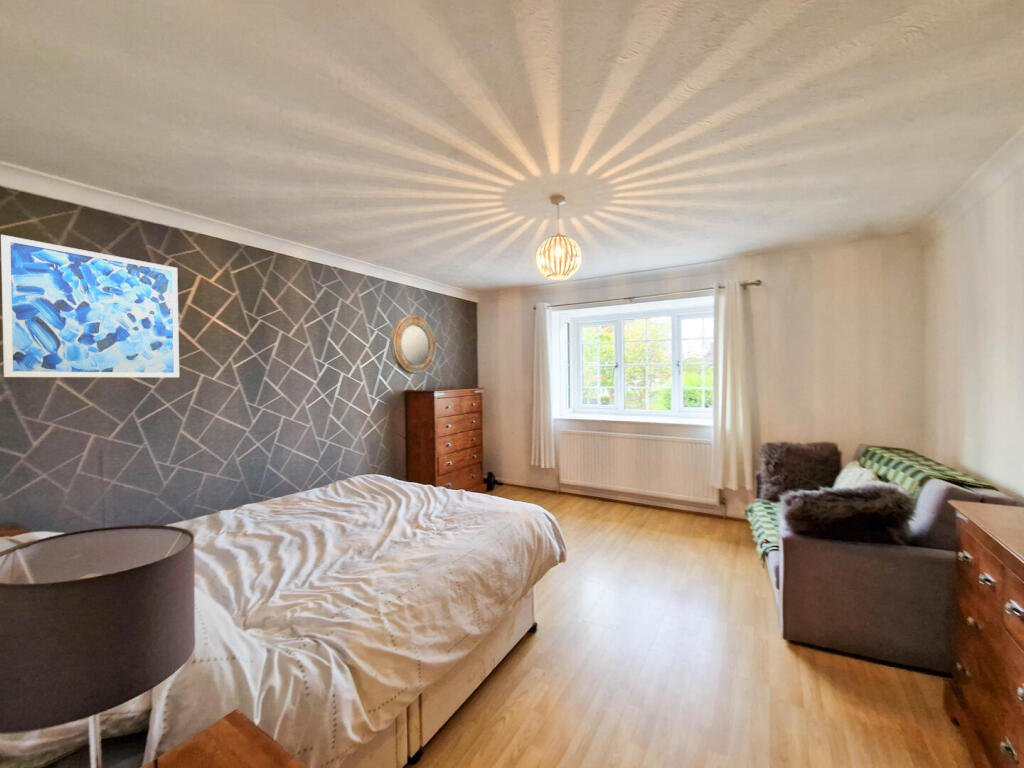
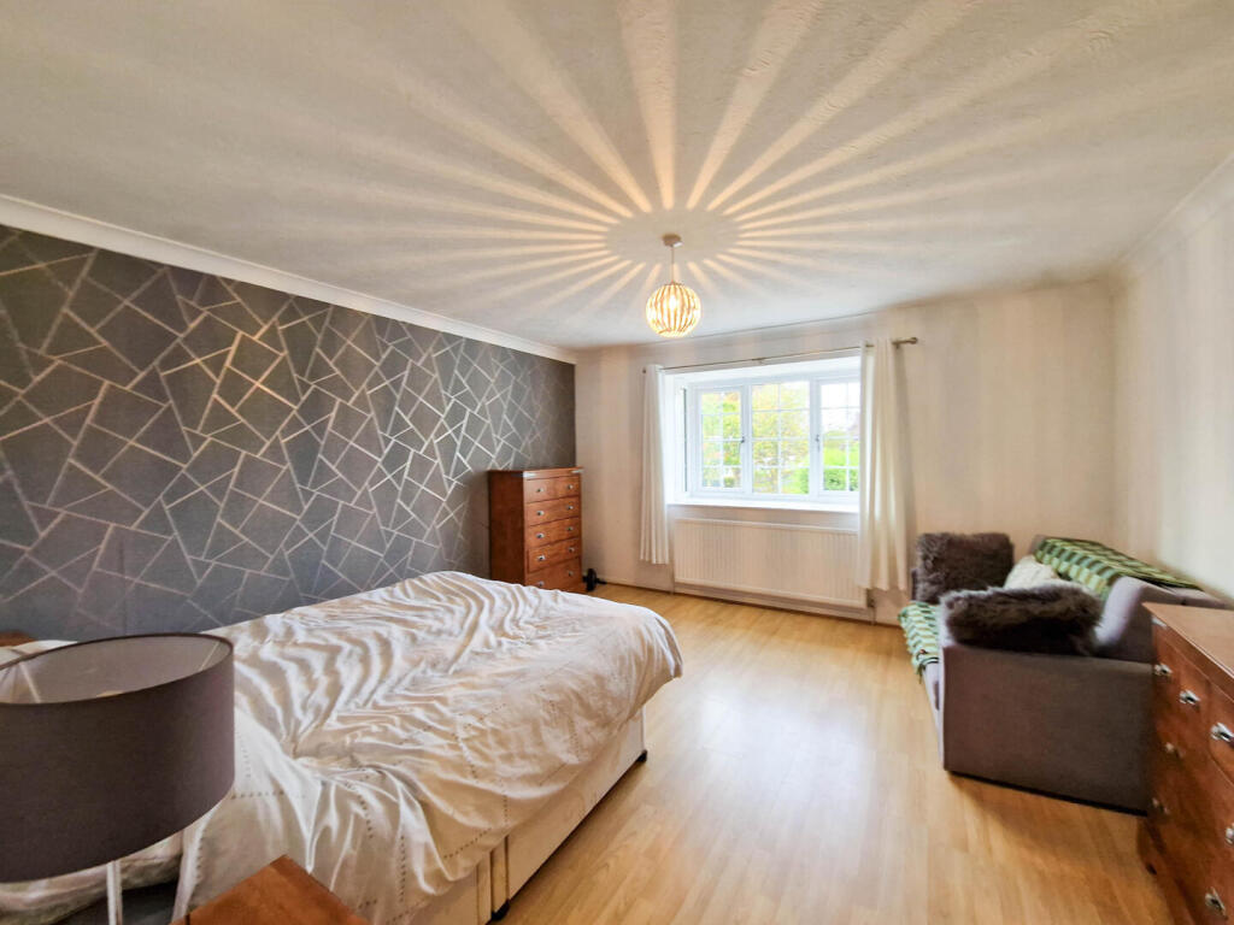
- wall art [0,234,180,378]
- home mirror [389,315,437,375]
